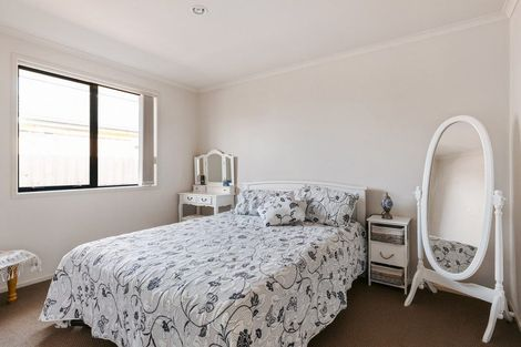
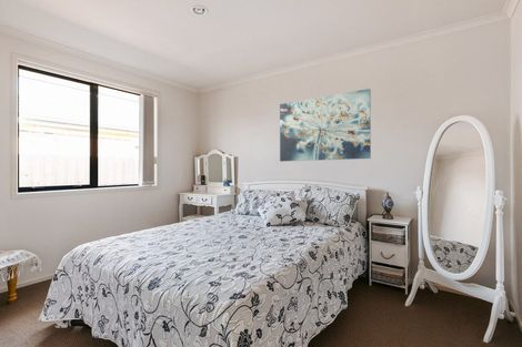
+ wall art [279,88,372,162]
